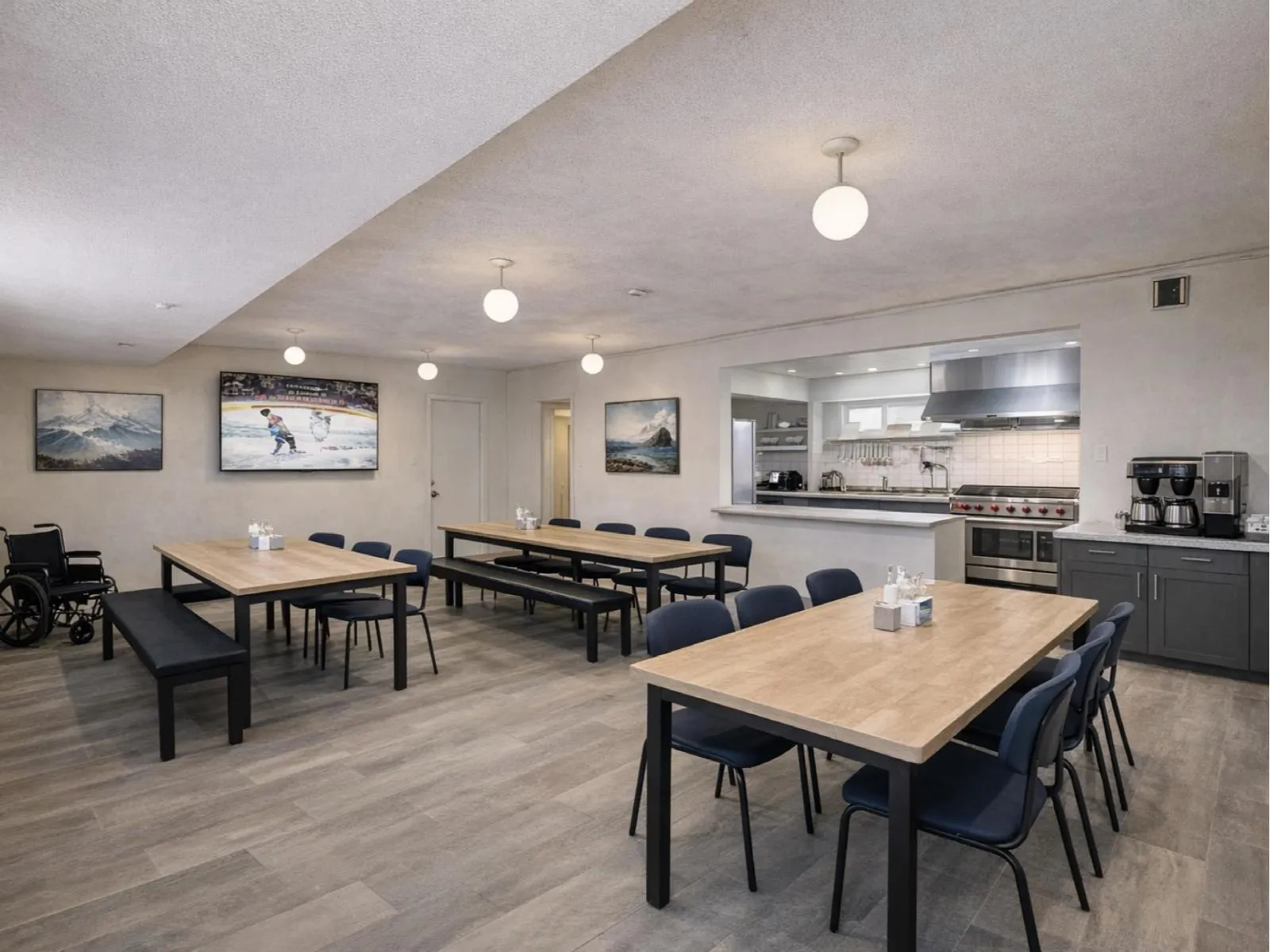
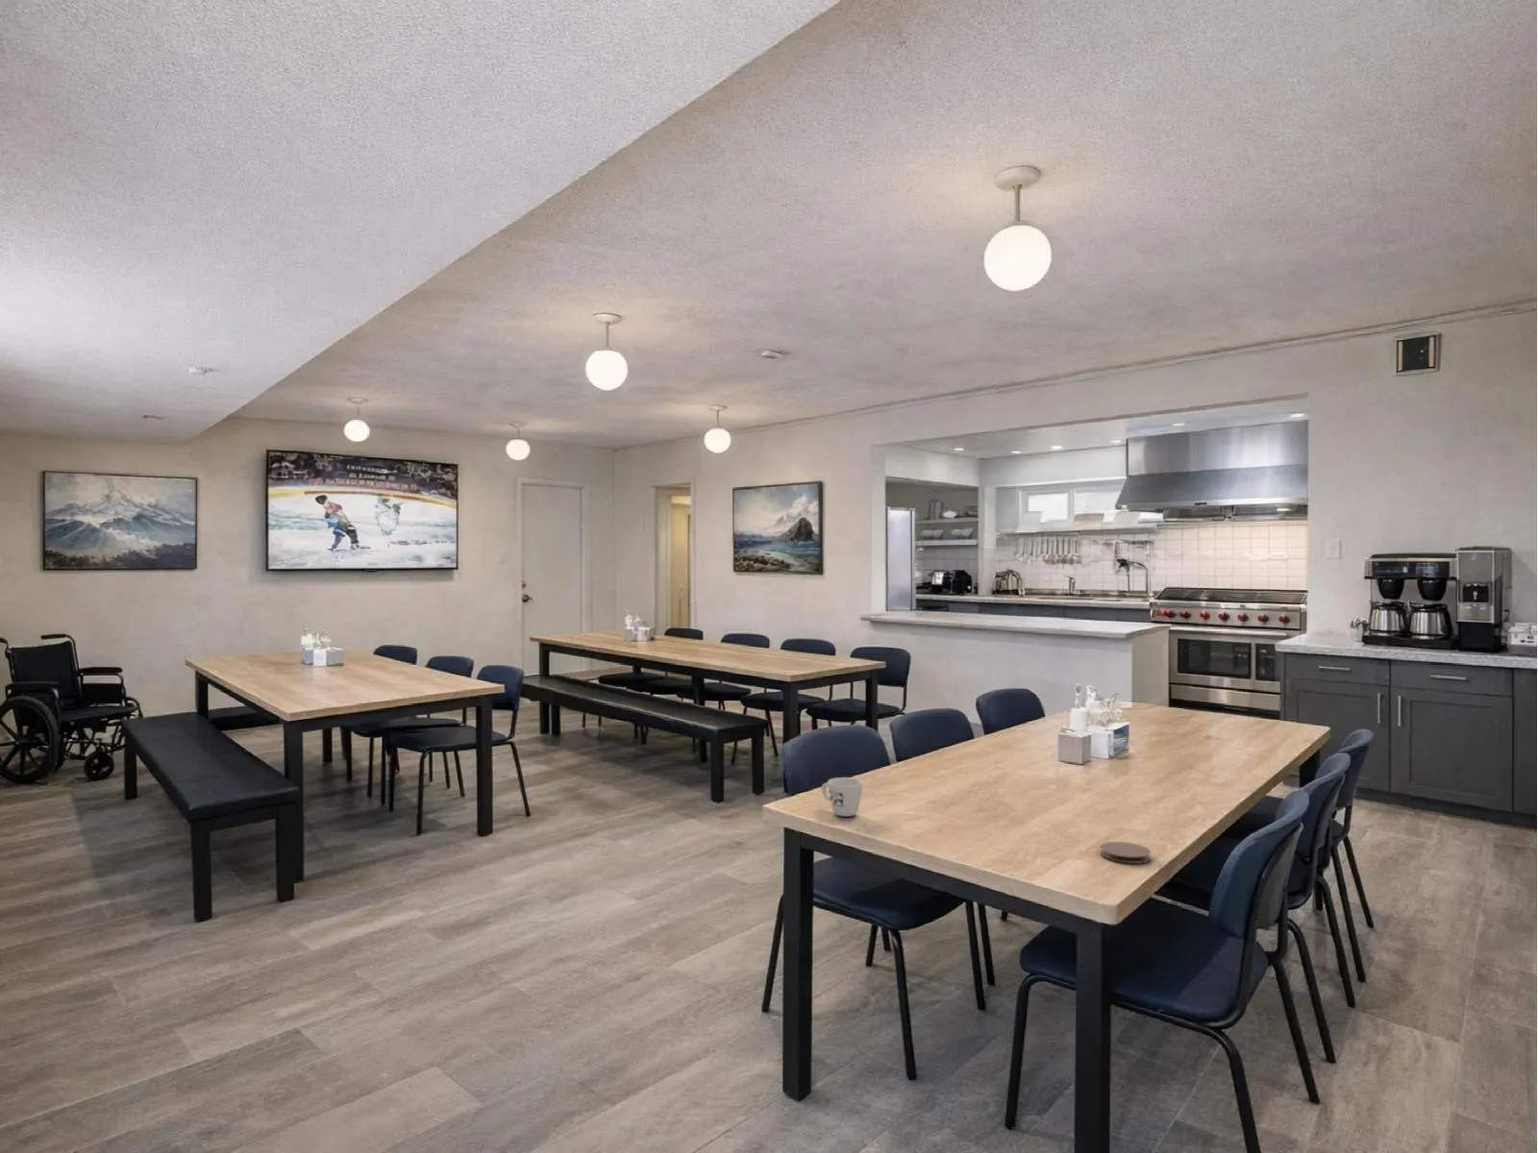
+ mug [821,776,865,818]
+ coaster [1098,841,1152,865]
